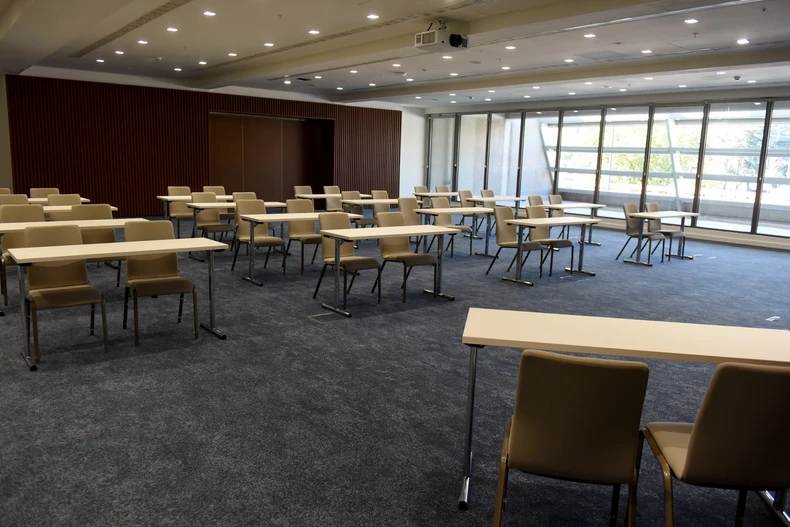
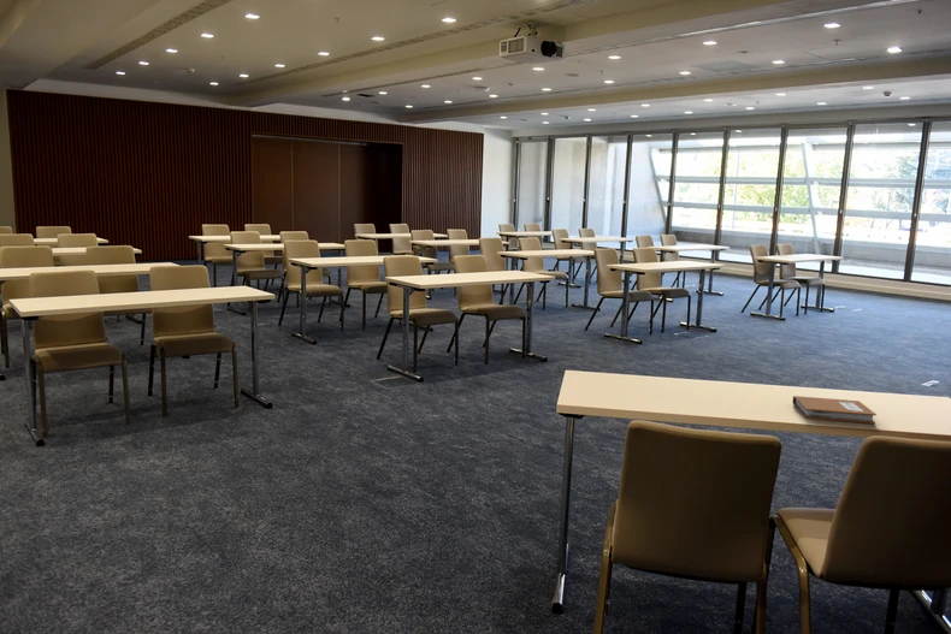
+ notebook [792,395,878,425]
